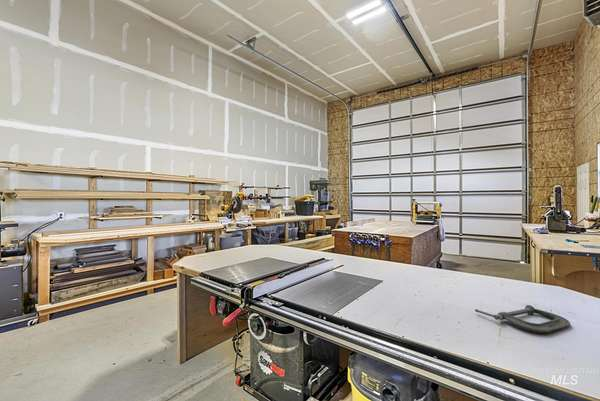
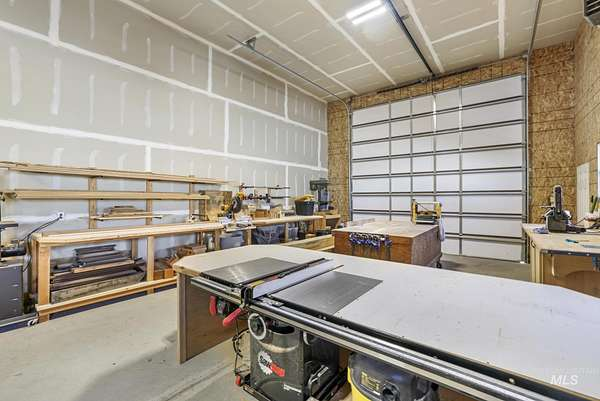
- c clamp [474,304,571,334]
